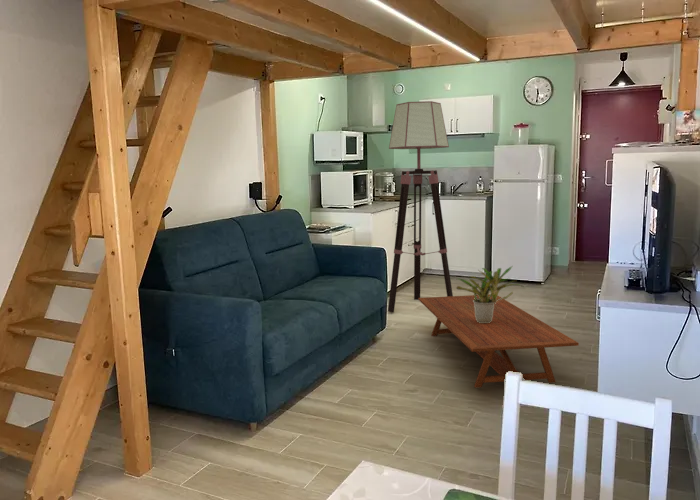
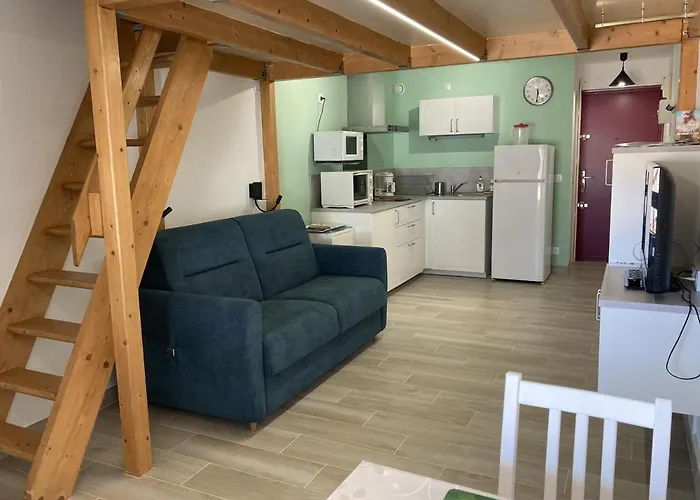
- potted plant [452,265,525,323]
- floor lamp [387,100,454,314]
- coffee table [418,294,580,389]
